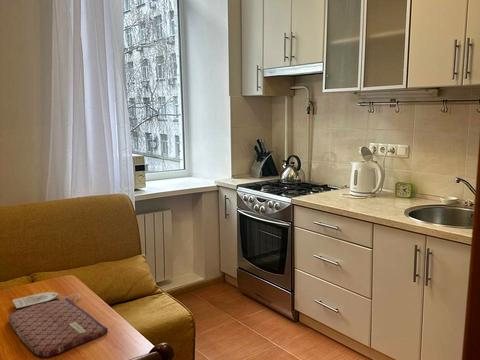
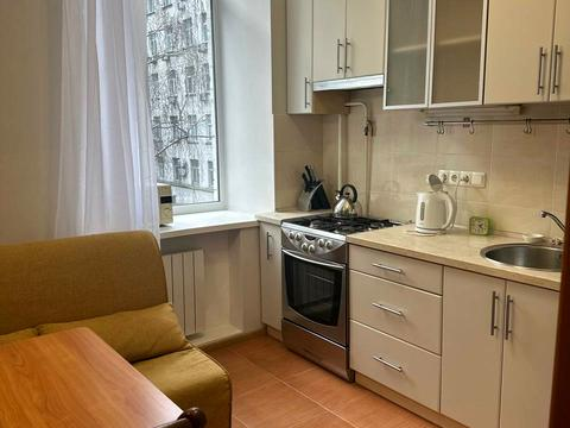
- placemat [7,291,109,358]
